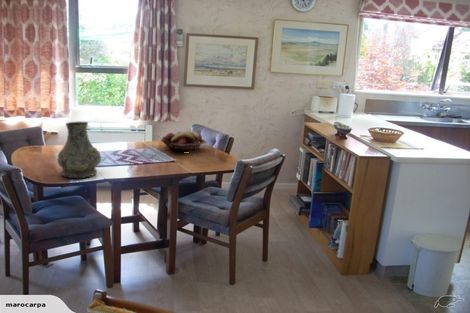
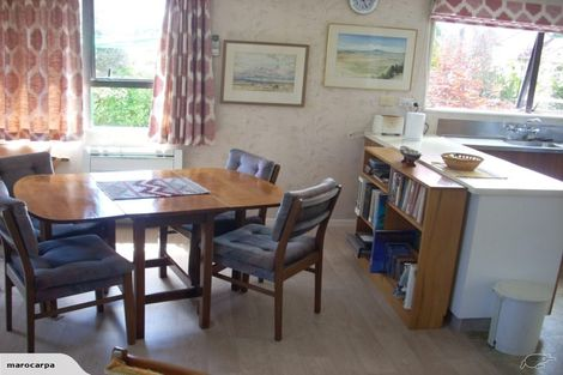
- vase [56,121,102,179]
- fruit basket [160,130,208,152]
